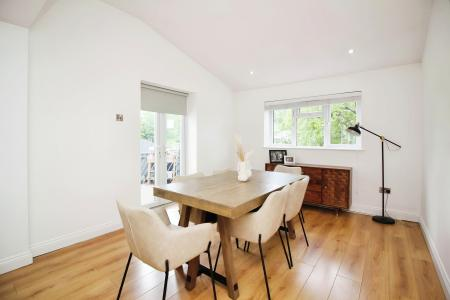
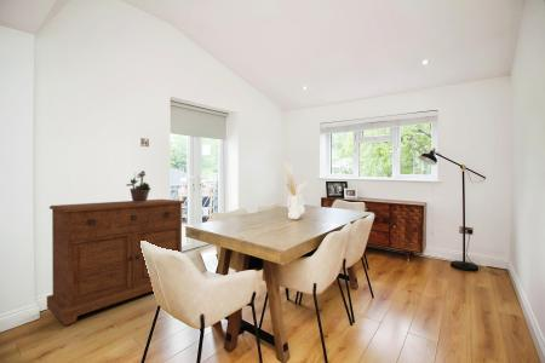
+ potted plant [126,169,153,202]
+ sideboard [46,198,185,327]
